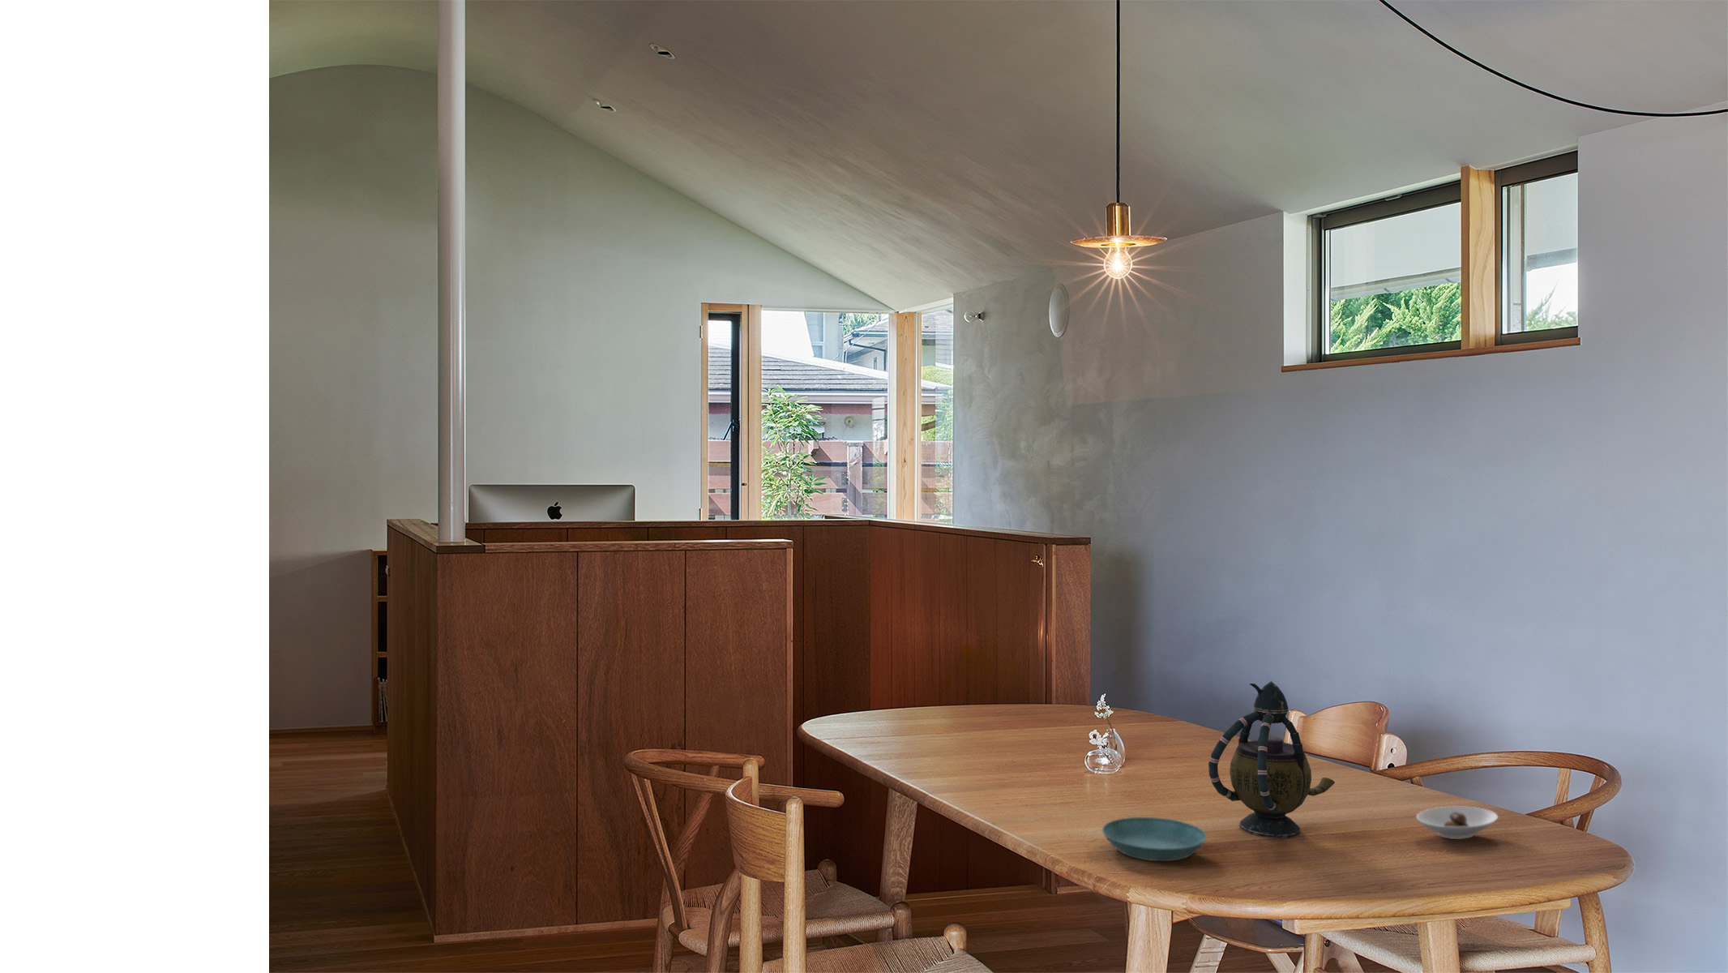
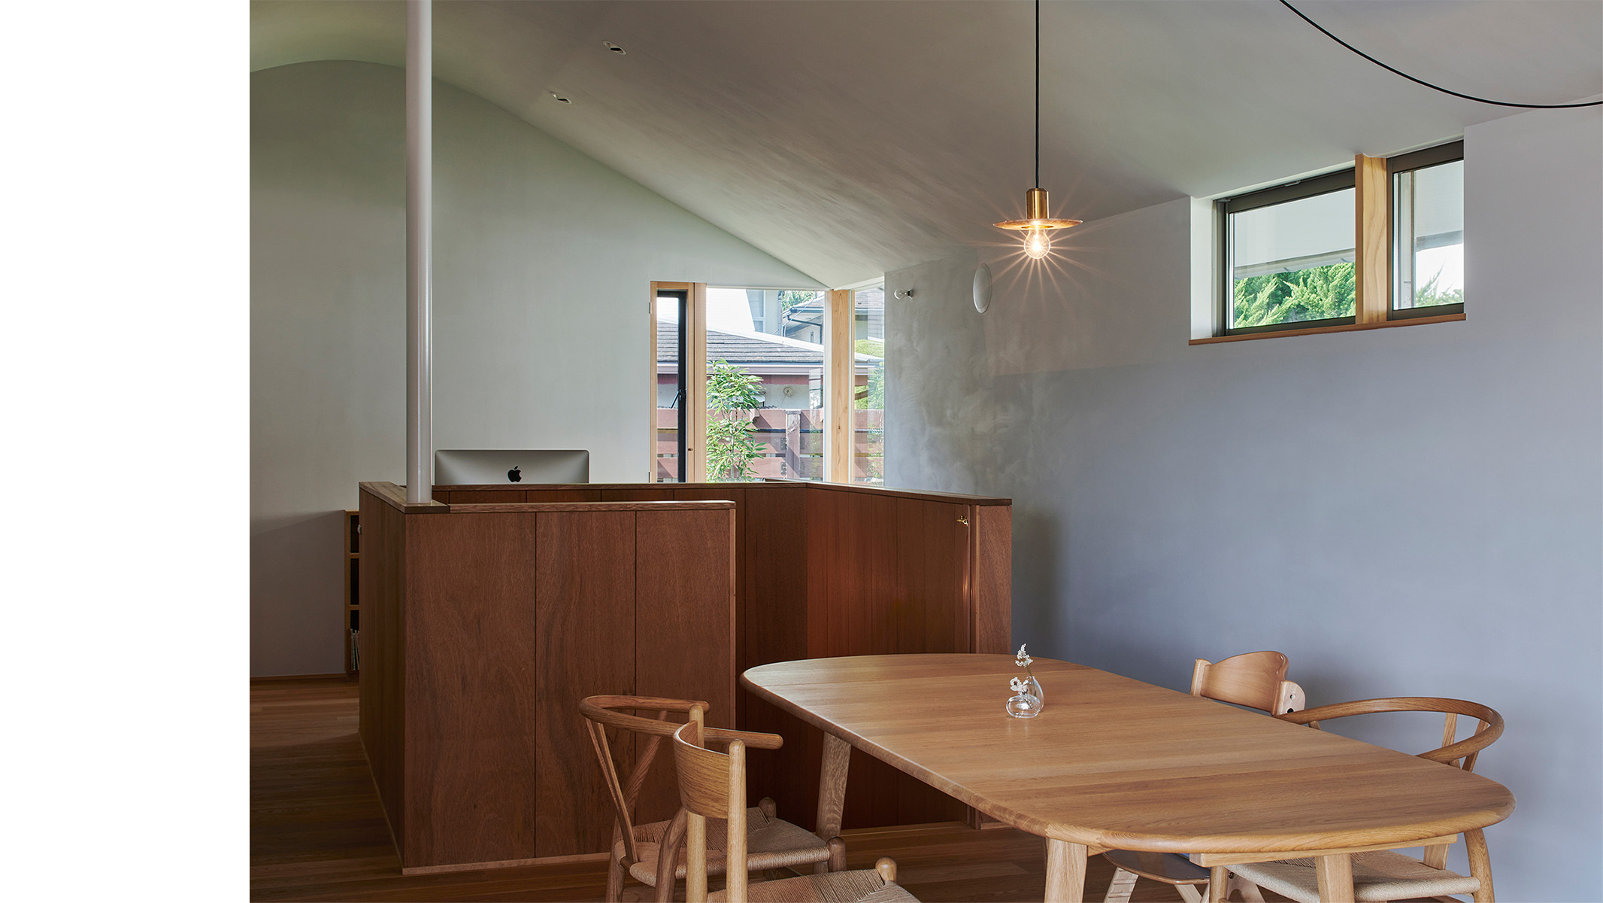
- teapot [1208,680,1335,839]
- saucer [1101,816,1208,861]
- saucer [1415,806,1499,840]
